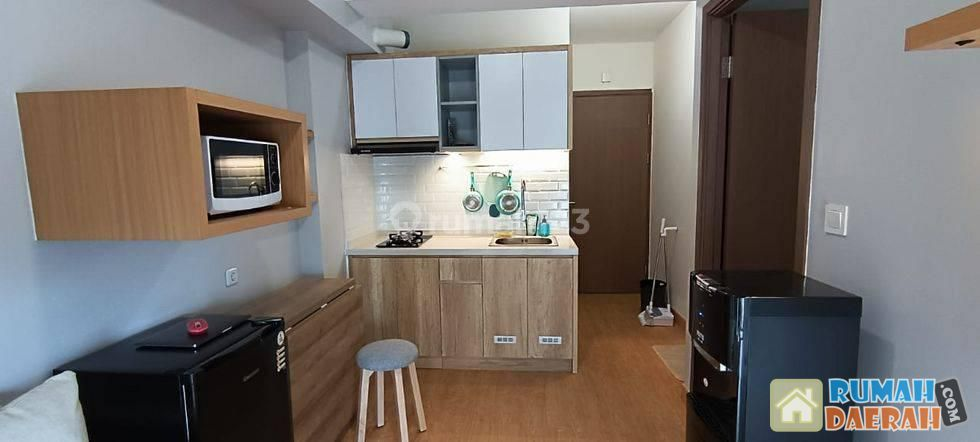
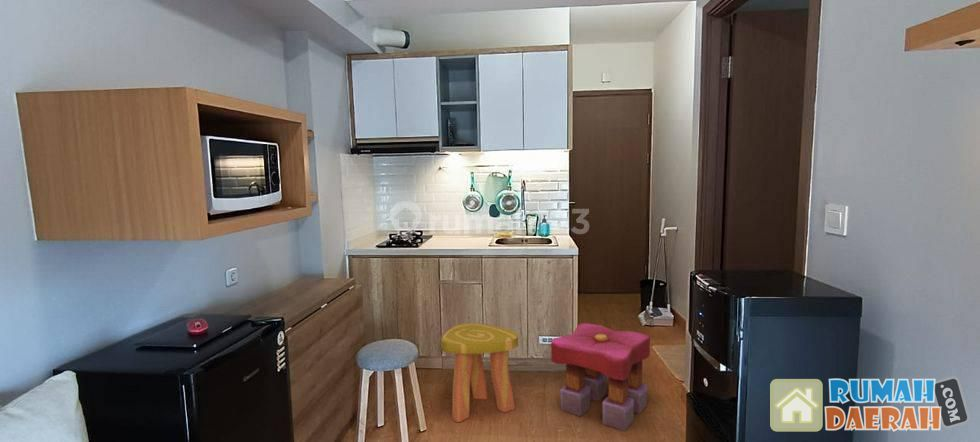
+ stool [440,322,520,423]
+ stool [550,322,651,432]
